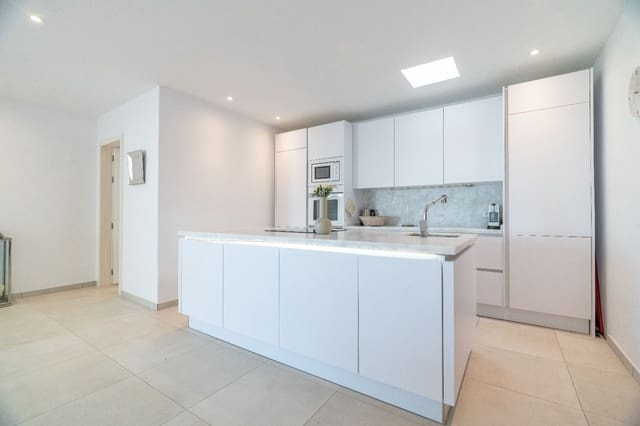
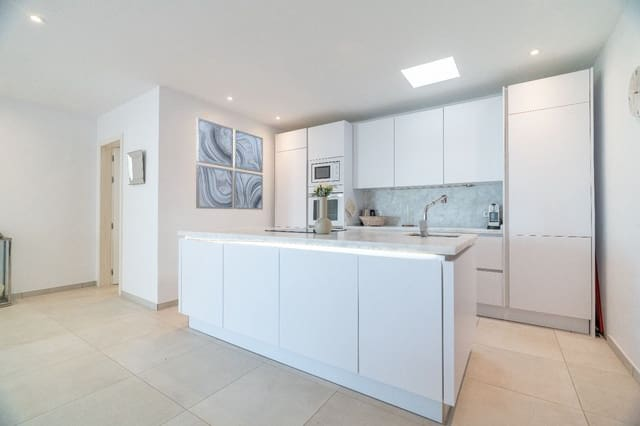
+ wall art [195,117,264,211]
